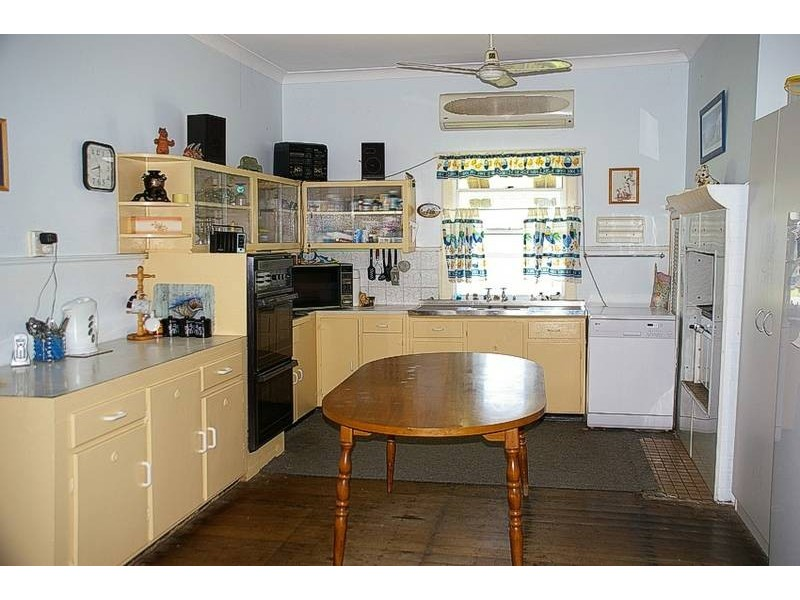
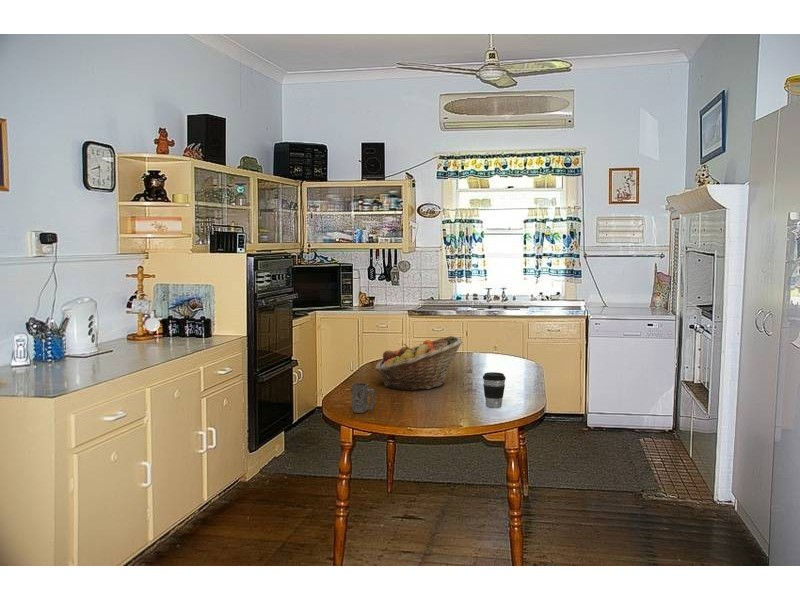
+ fruit basket [374,335,463,392]
+ coffee cup [482,371,507,409]
+ mug [350,382,376,414]
